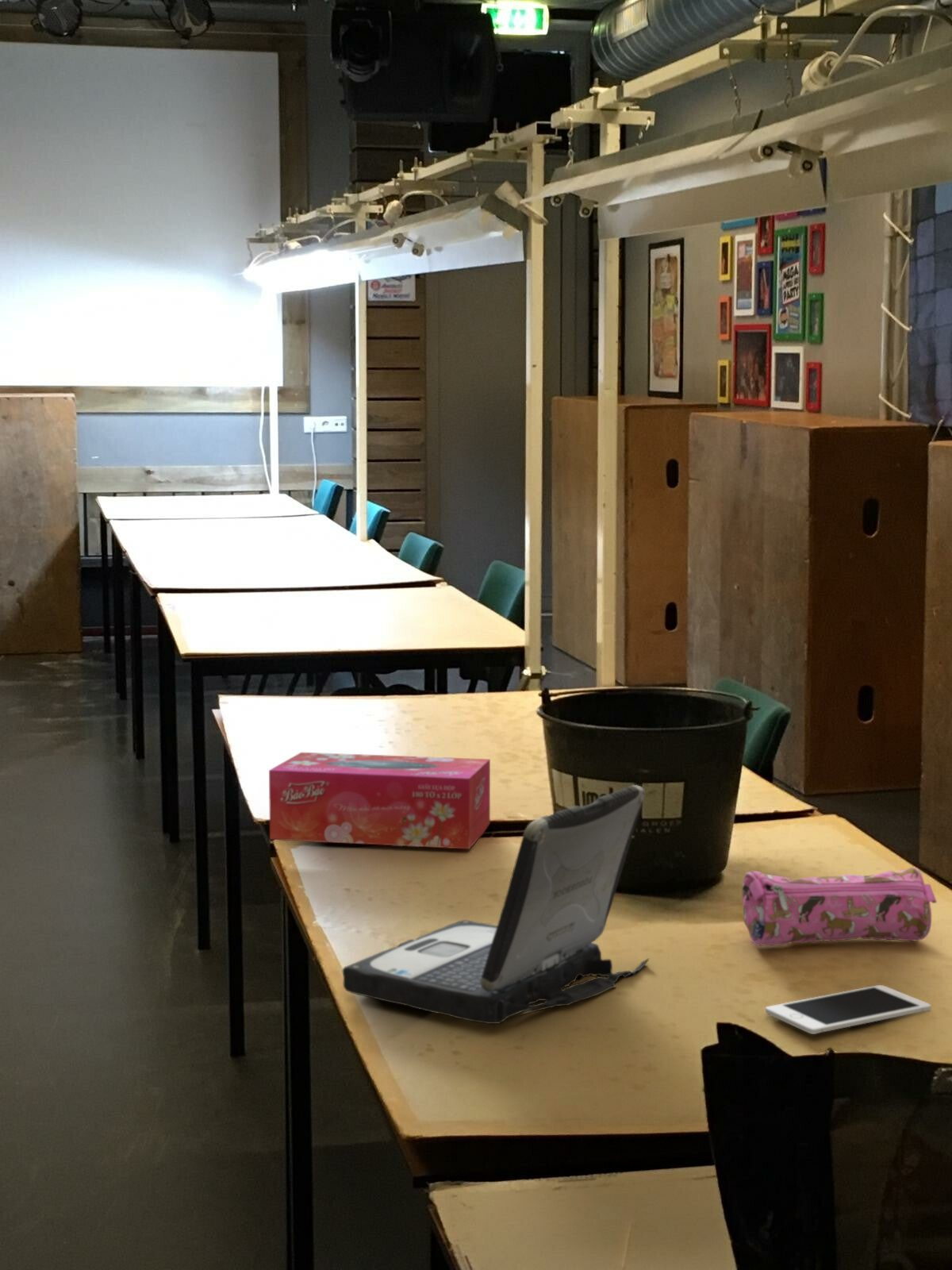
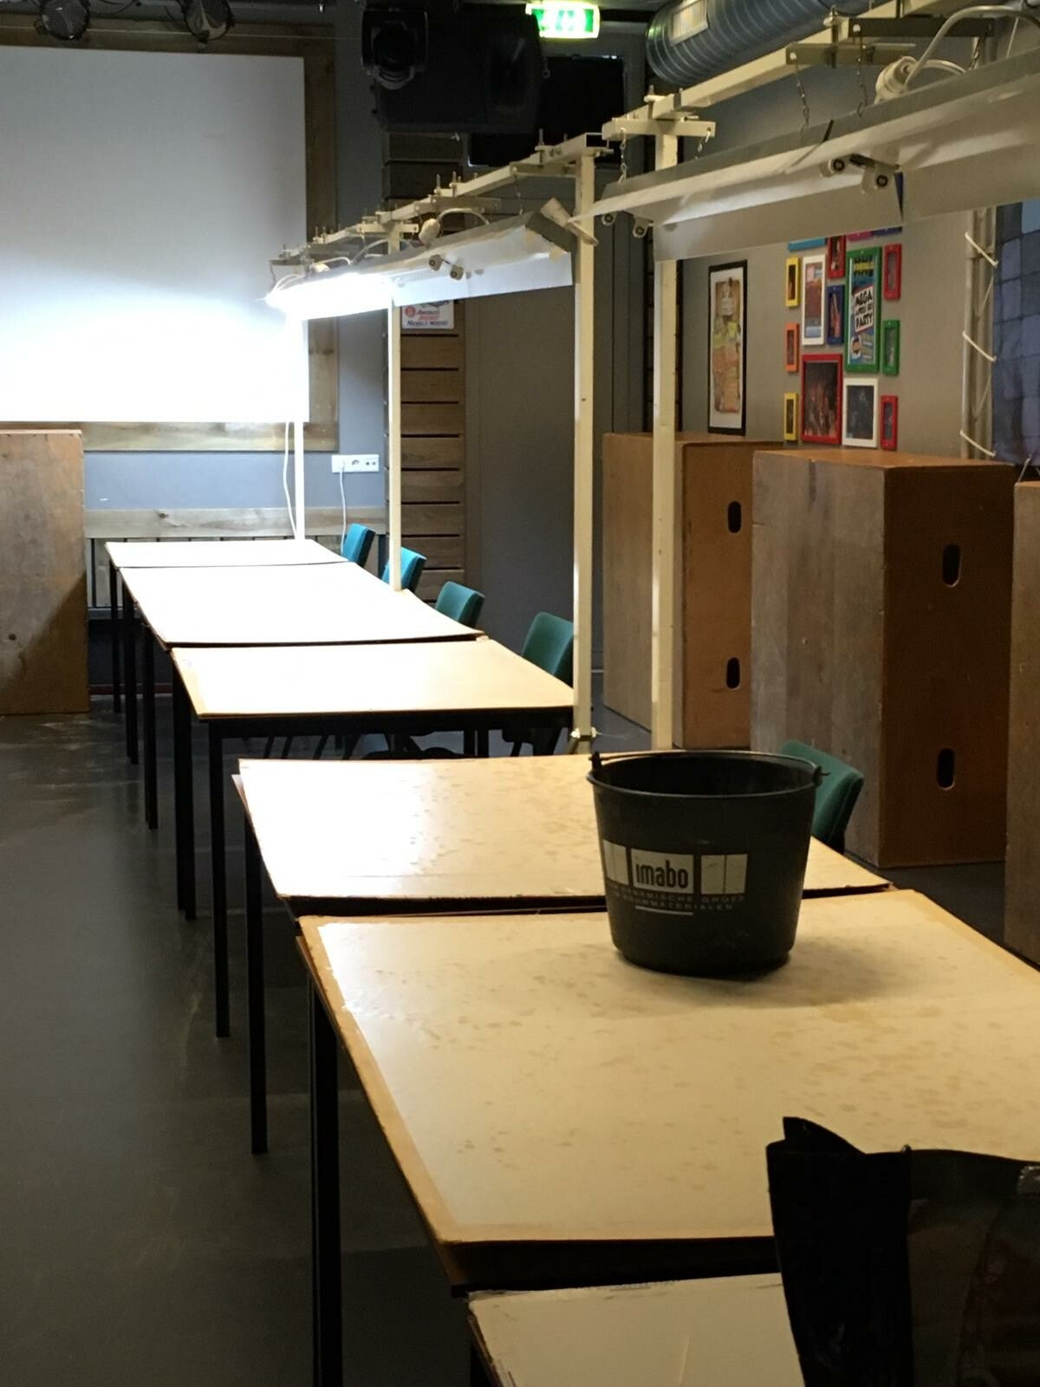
- tissue box [268,752,491,850]
- cell phone [765,984,931,1035]
- laptop [342,784,650,1025]
- pencil case [741,867,938,946]
